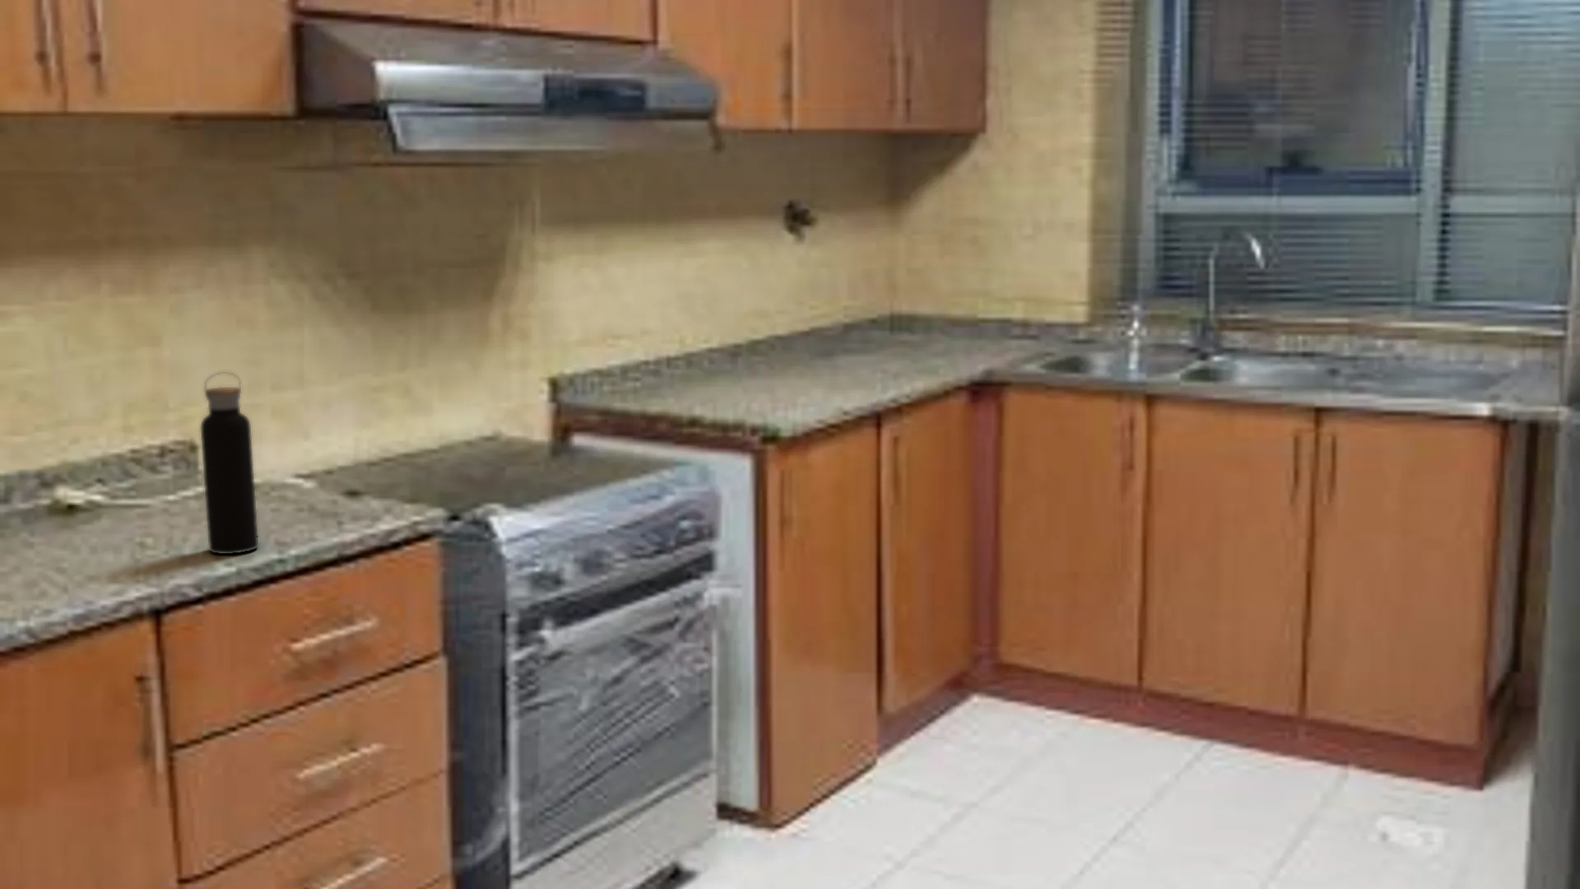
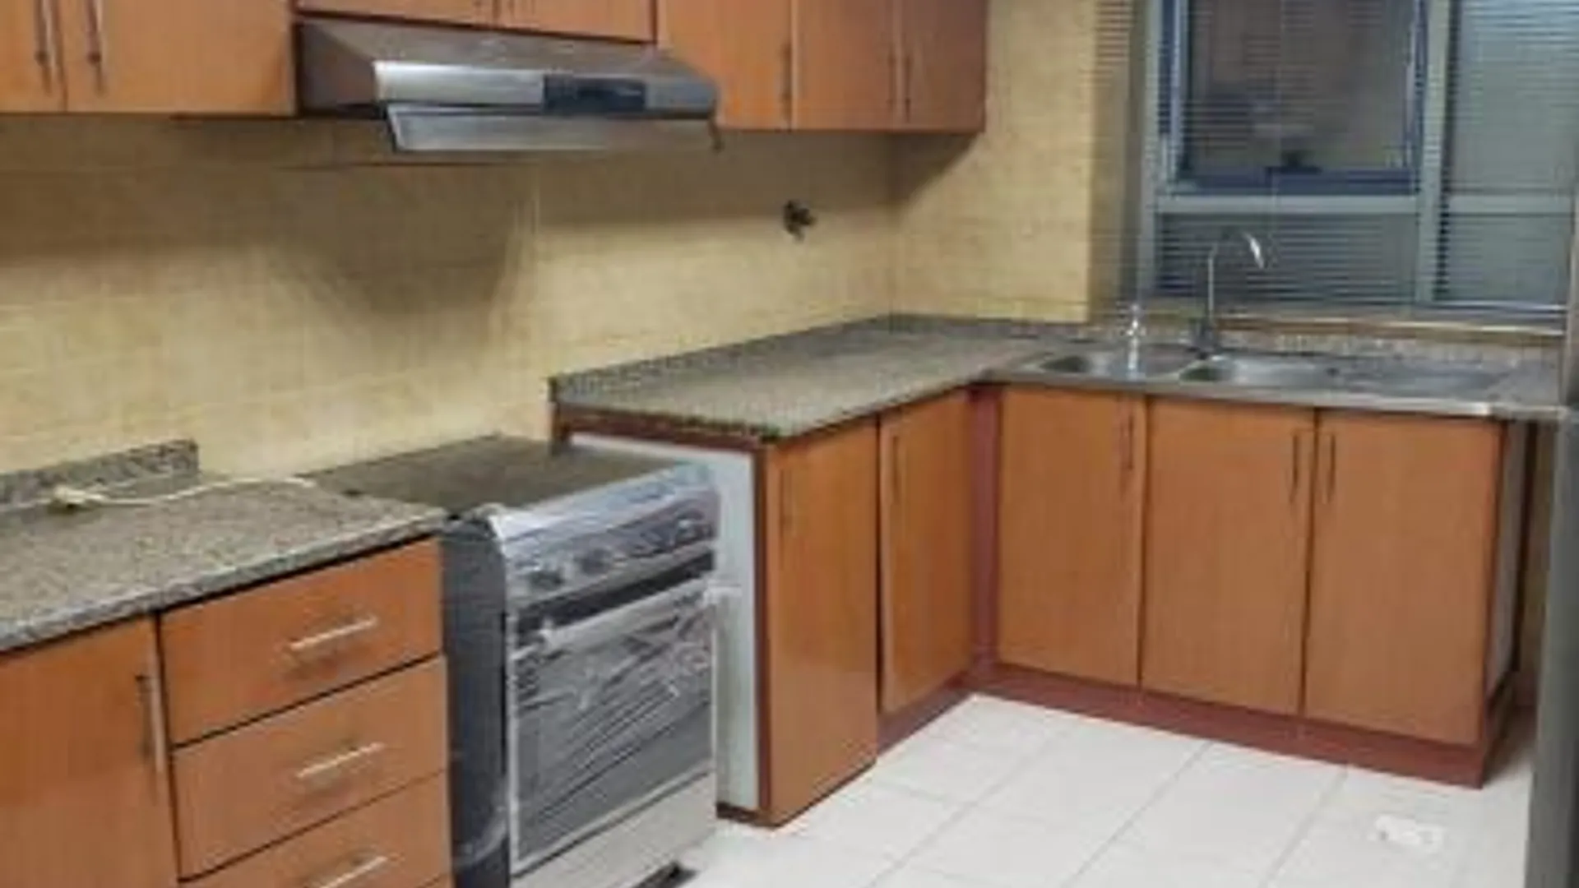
- water bottle [200,371,259,555]
